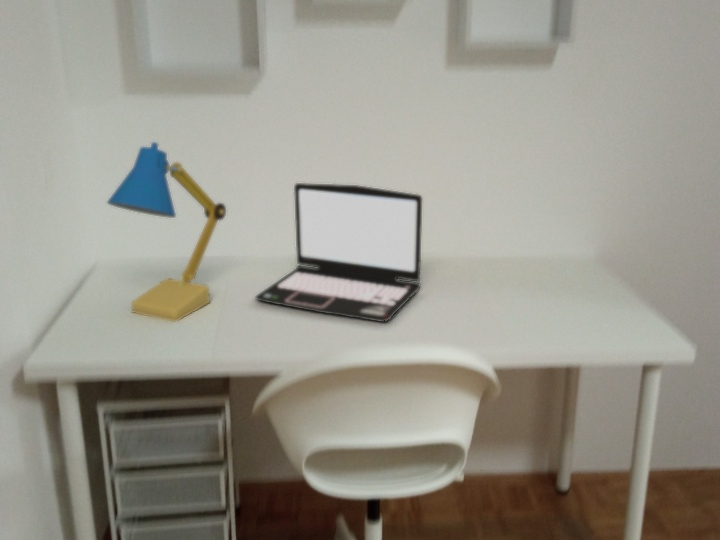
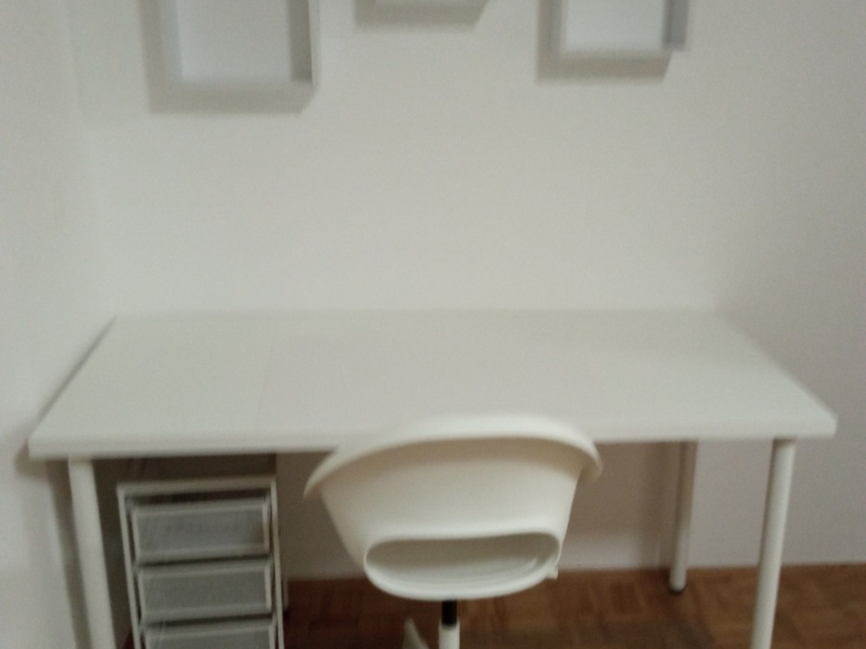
- desk lamp [106,141,227,323]
- laptop [254,182,423,323]
